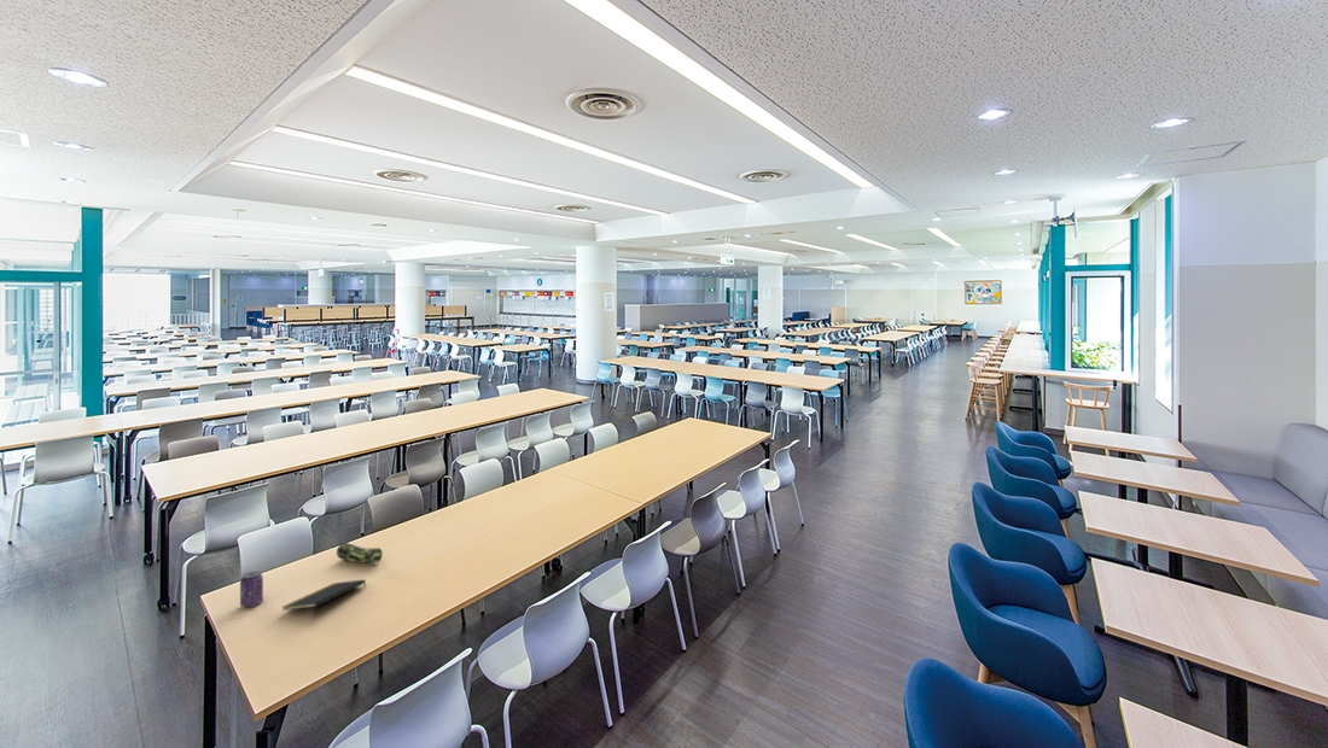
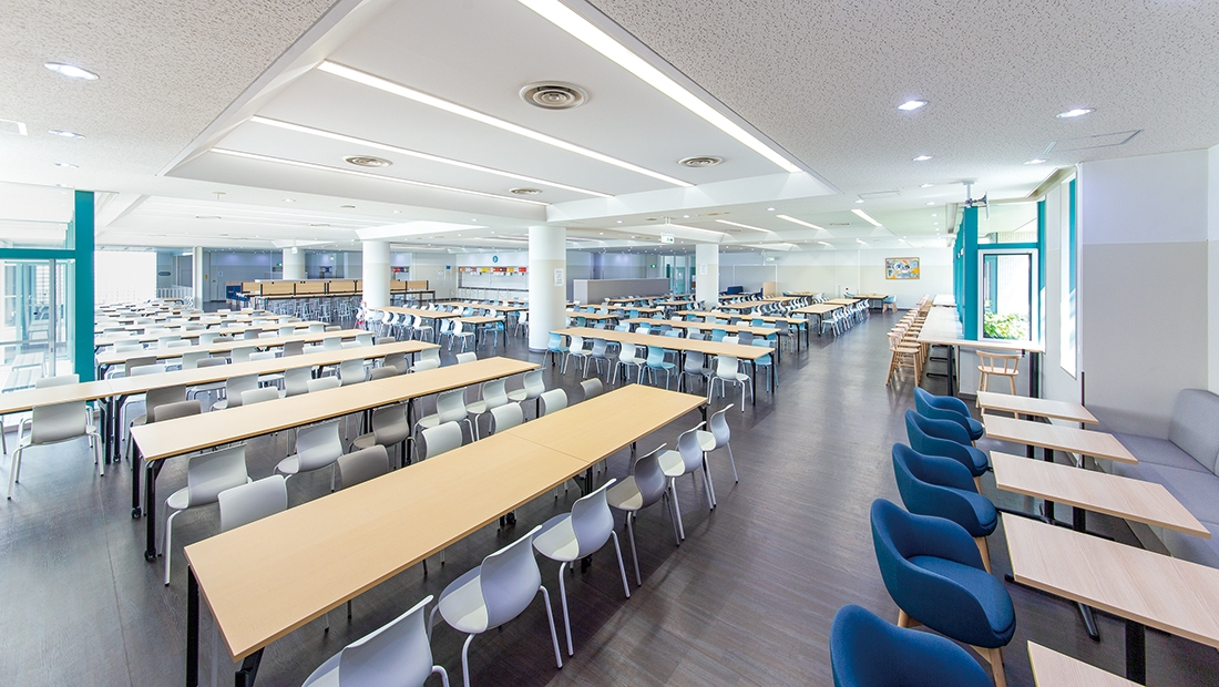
- pencil case [336,542,384,566]
- notepad [281,578,367,612]
- beverage can [239,571,264,608]
